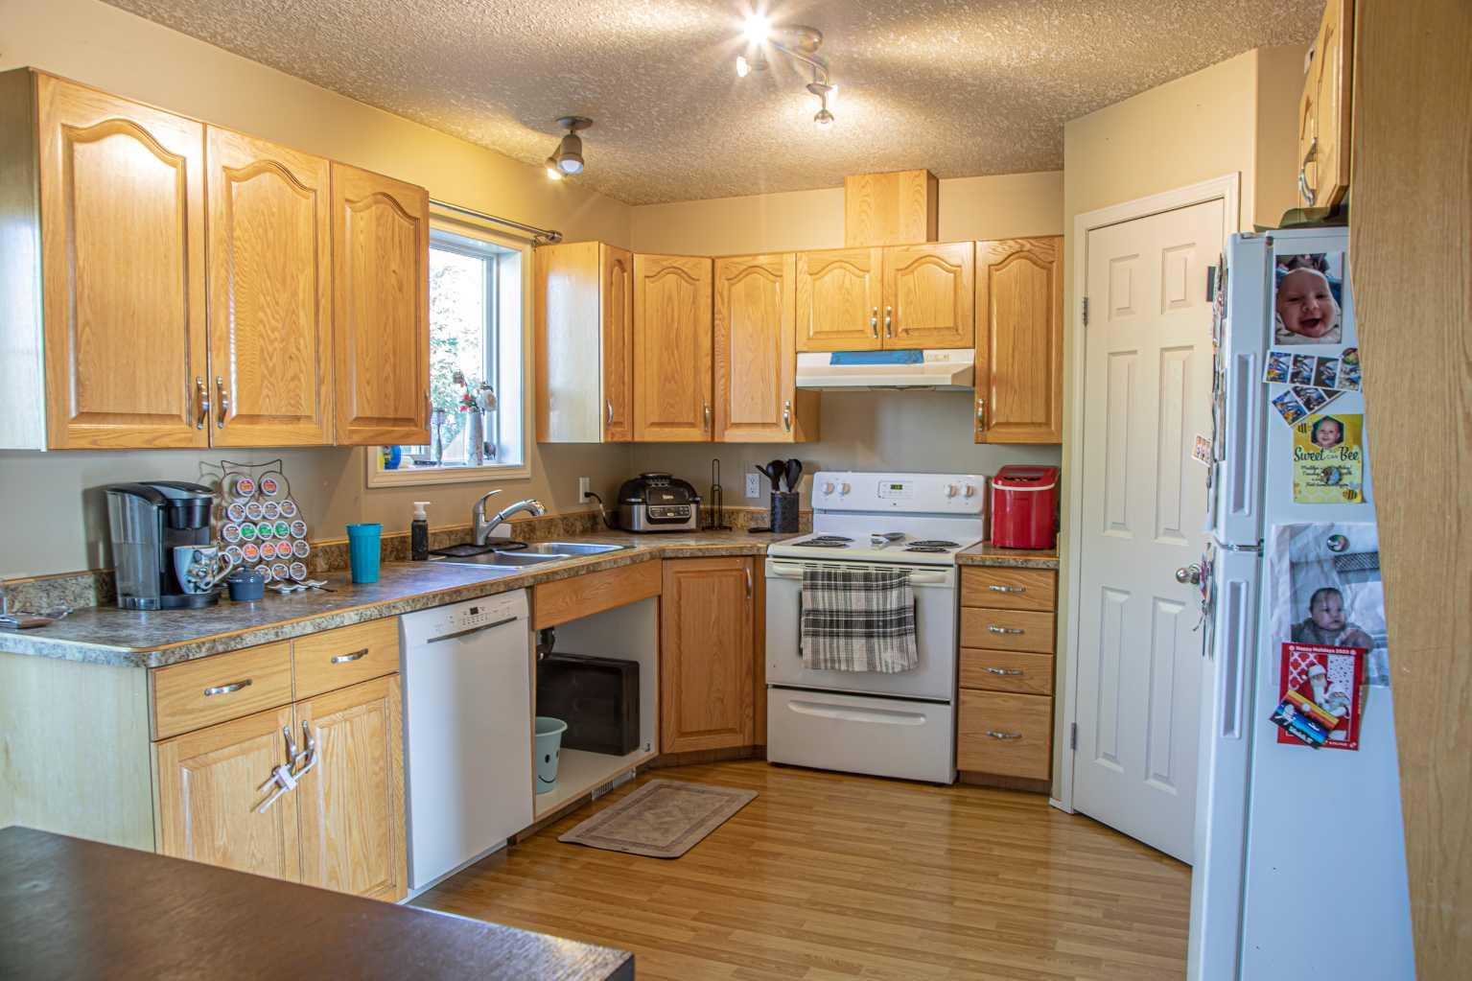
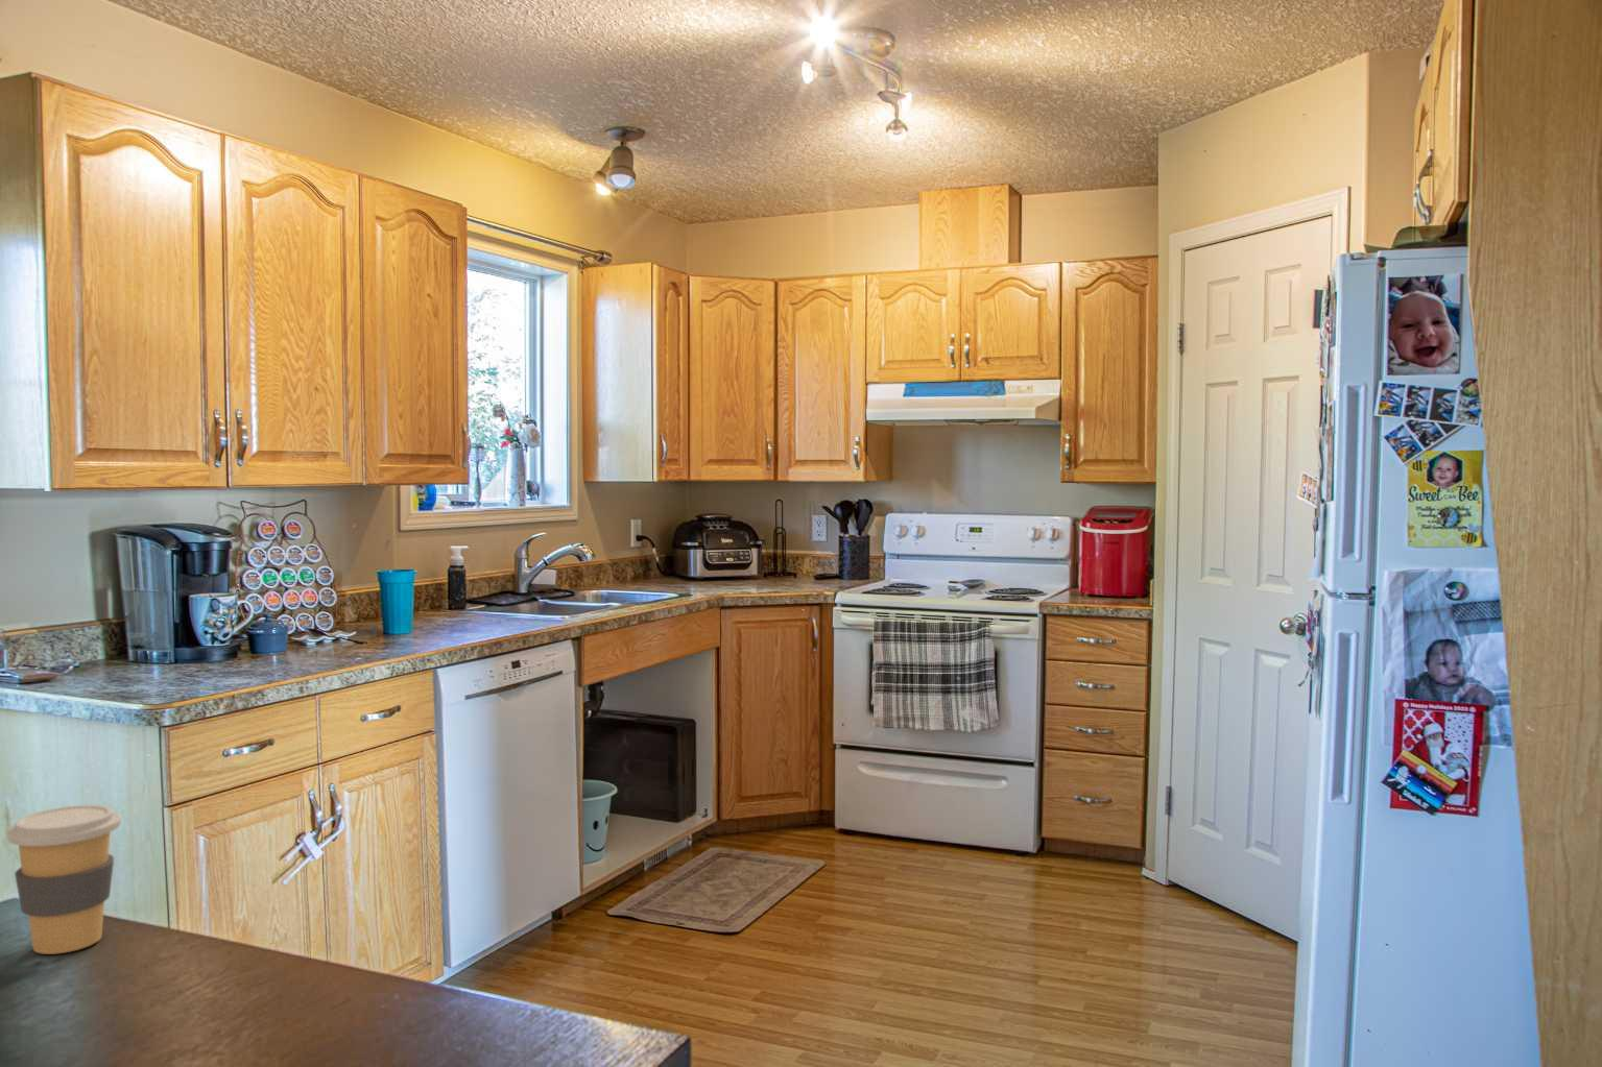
+ coffee cup [5,804,123,955]
